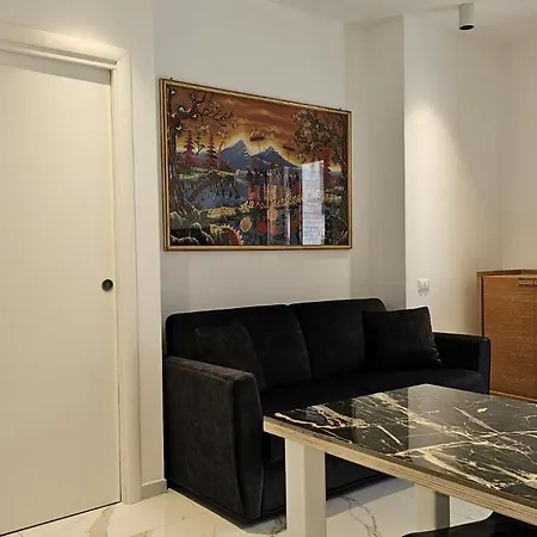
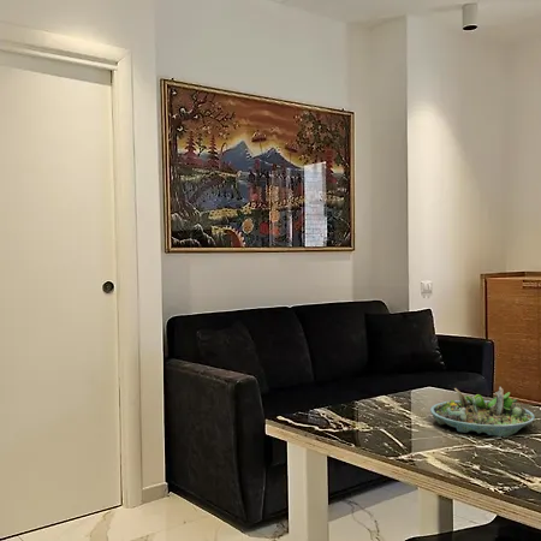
+ succulent planter [429,386,536,438]
